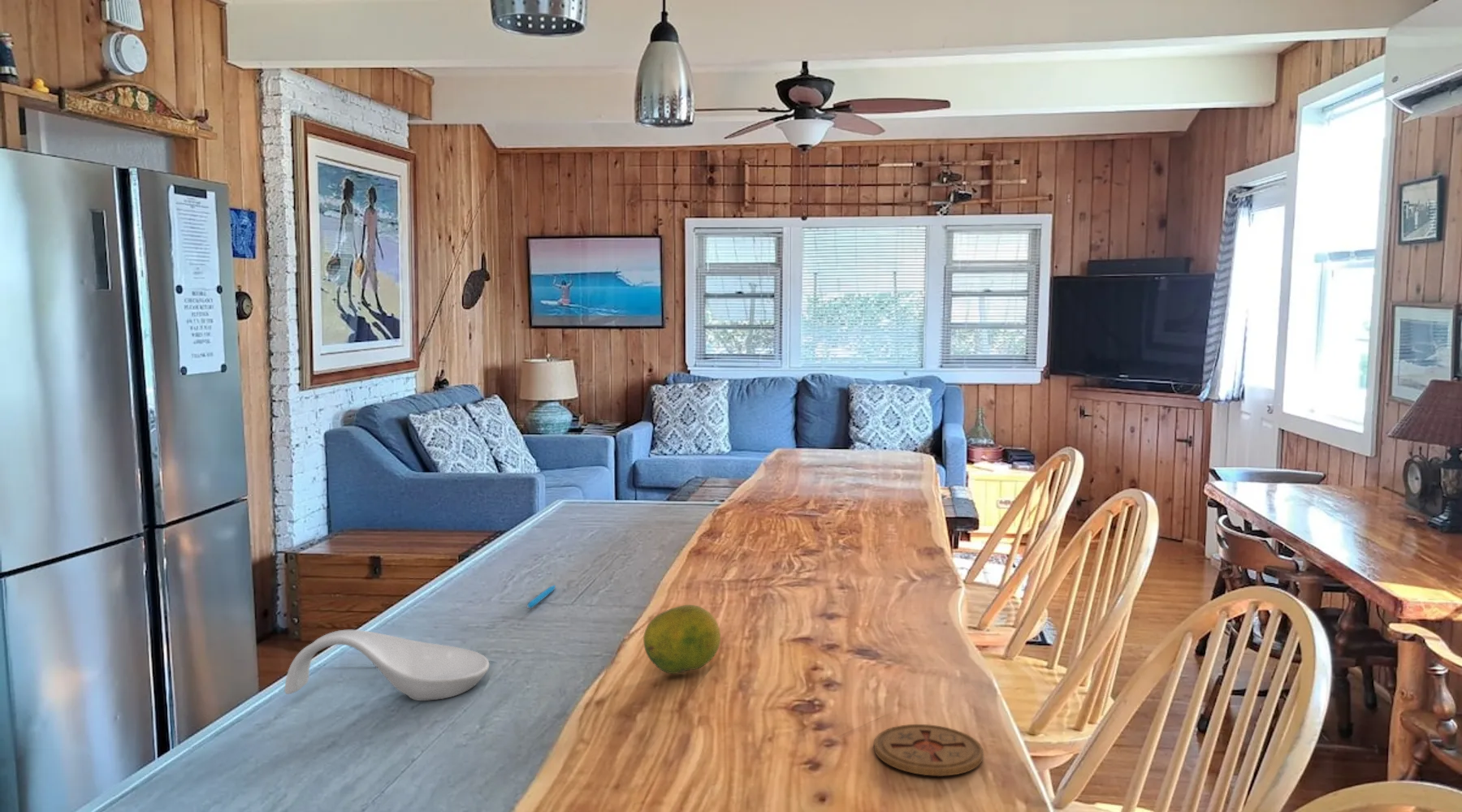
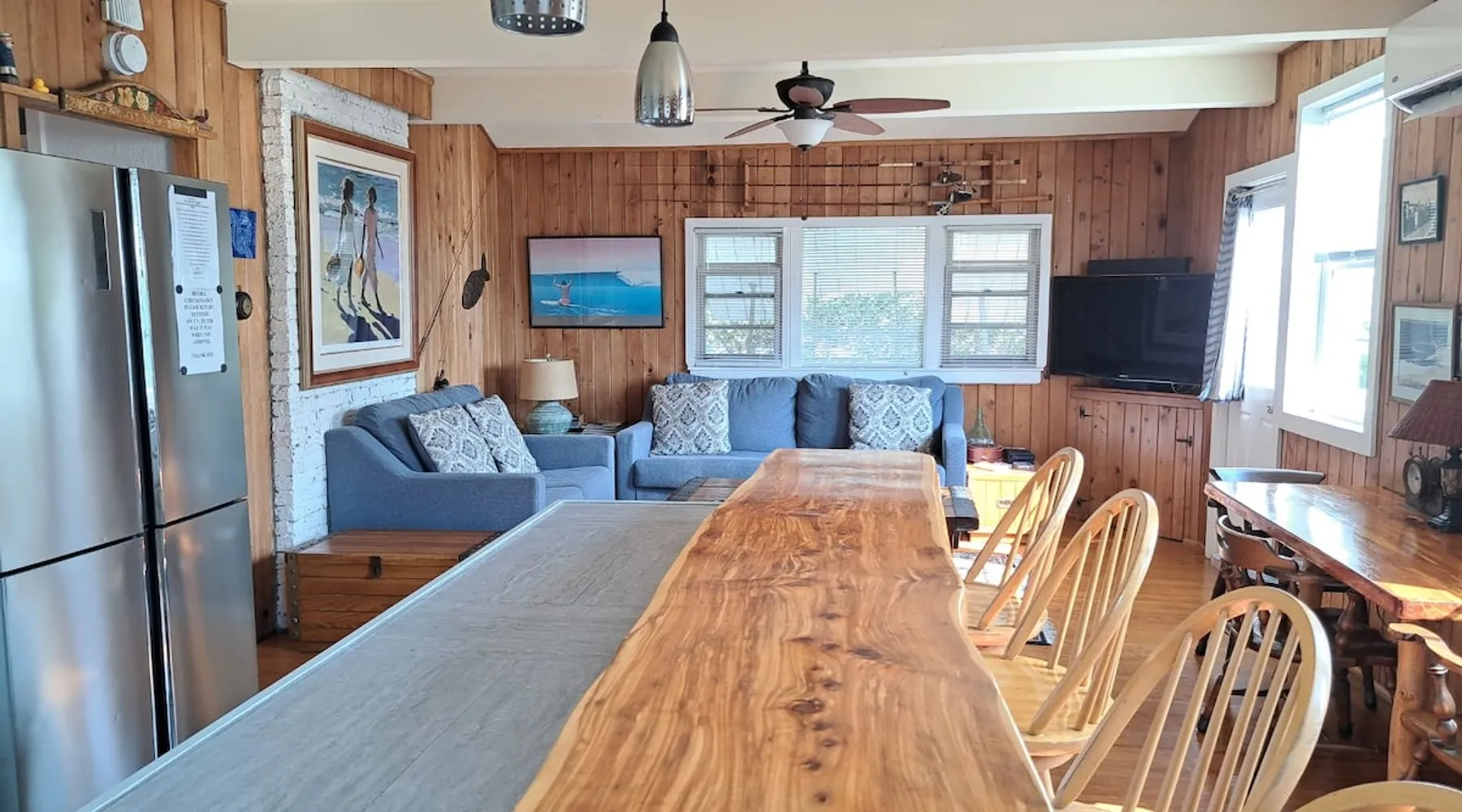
- fruit [642,604,721,675]
- spoon rest [283,629,490,702]
- pen [526,585,556,610]
- coaster [873,723,984,777]
